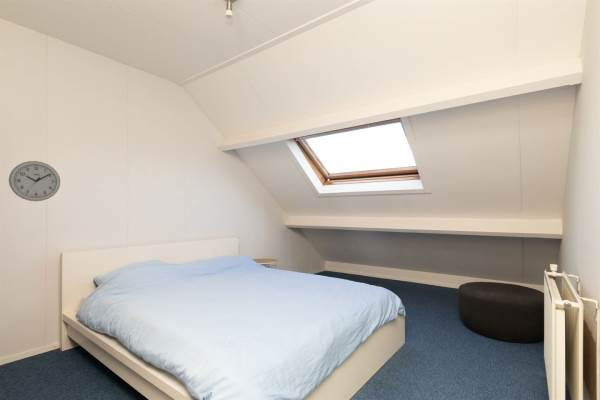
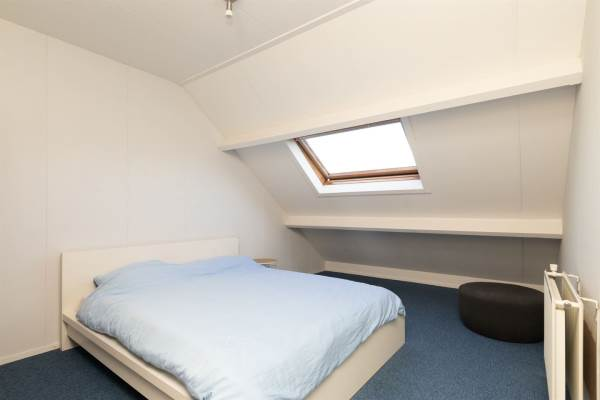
- wall clock [8,160,61,202]
